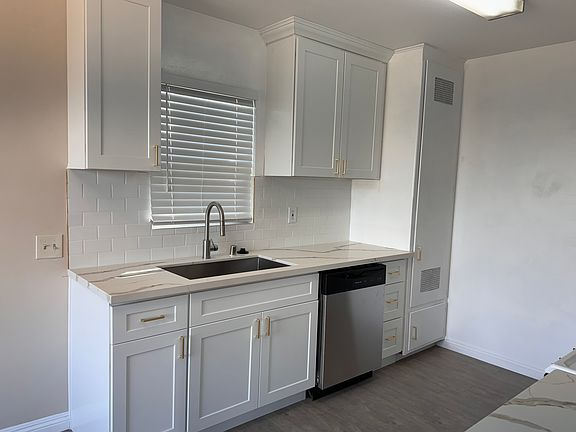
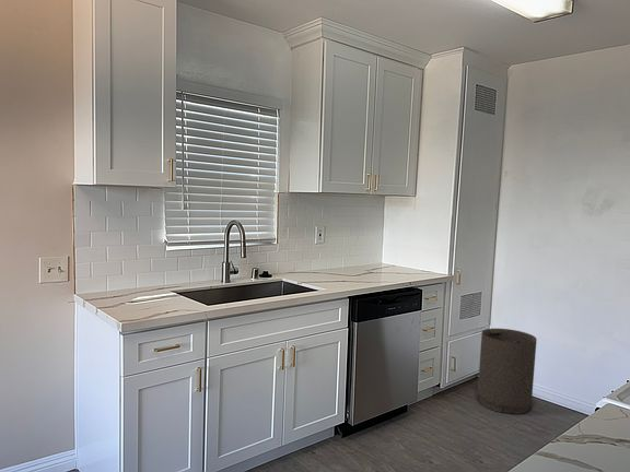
+ trash can [477,328,538,415]
